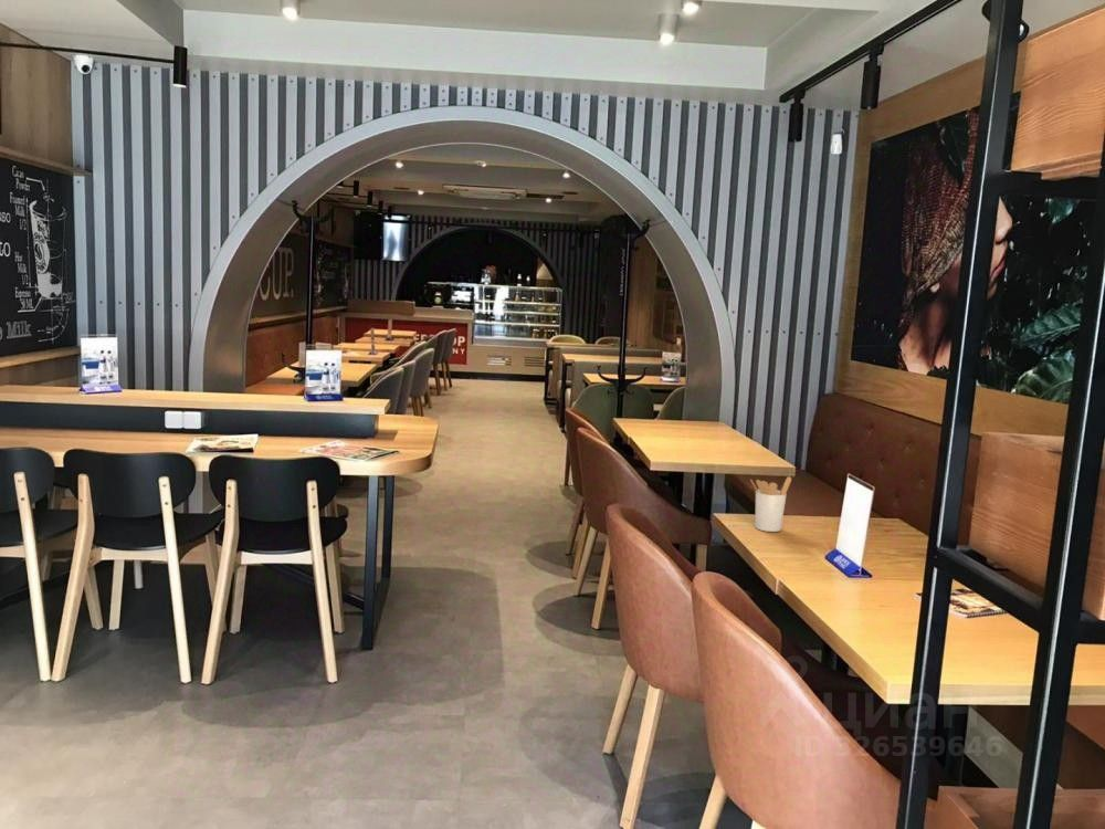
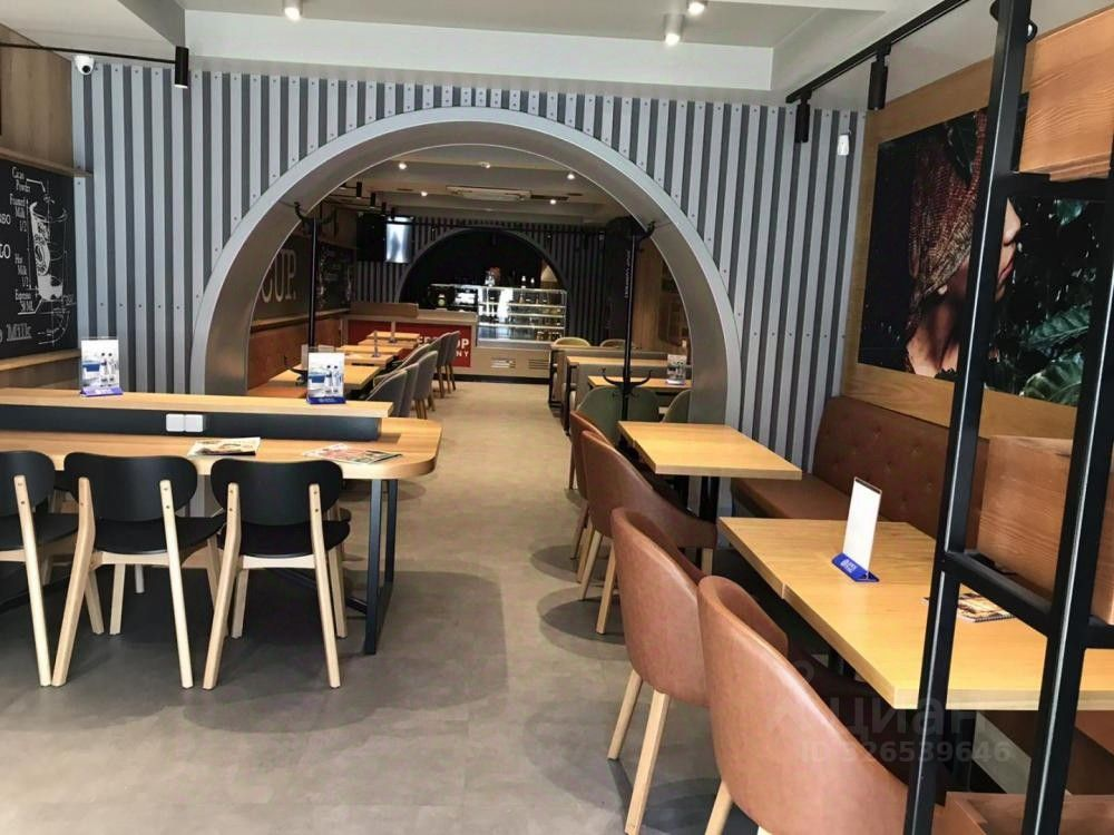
- utensil holder [749,475,792,533]
